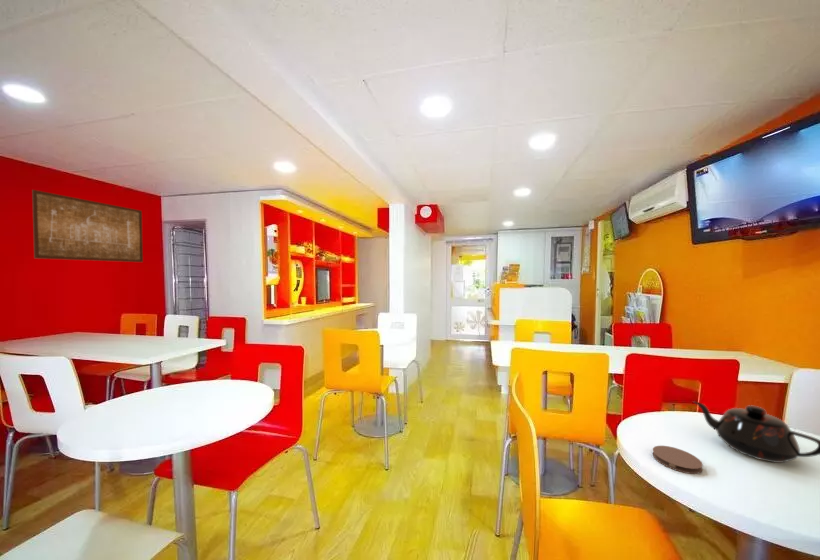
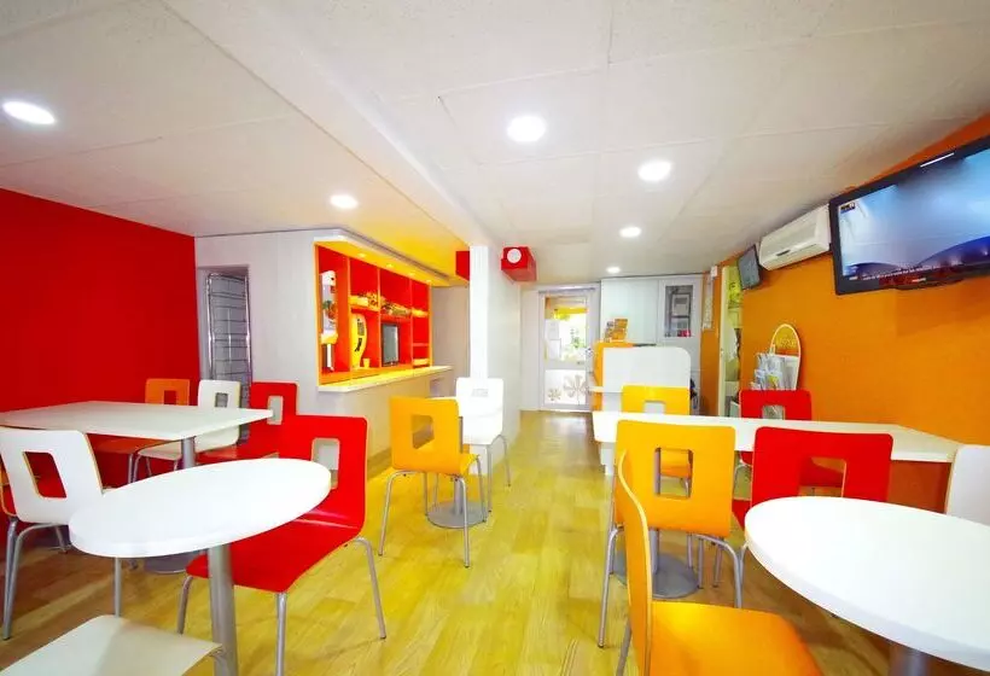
- teapot [692,400,820,464]
- coaster [652,445,704,475]
- wall art [31,189,144,263]
